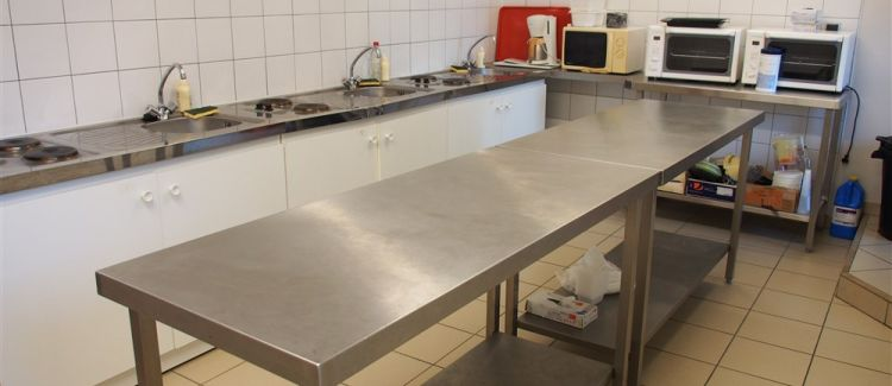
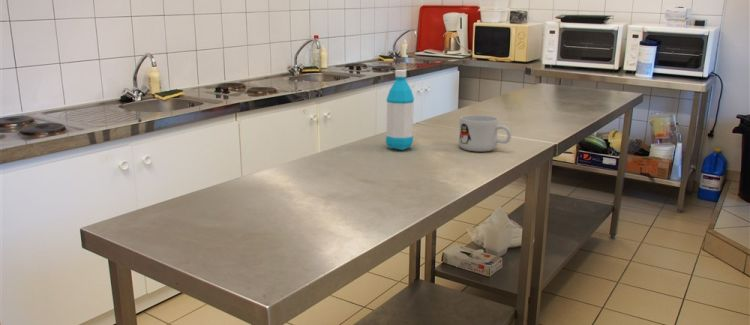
+ mug [458,114,512,152]
+ water bottle [385,69,415,151]
